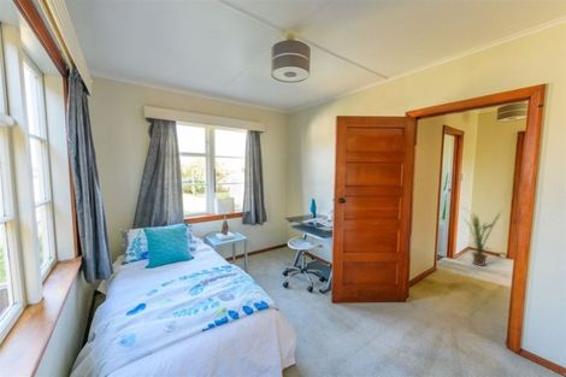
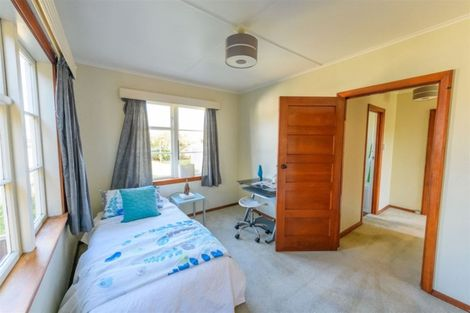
- house plant [459,205,503,267]
